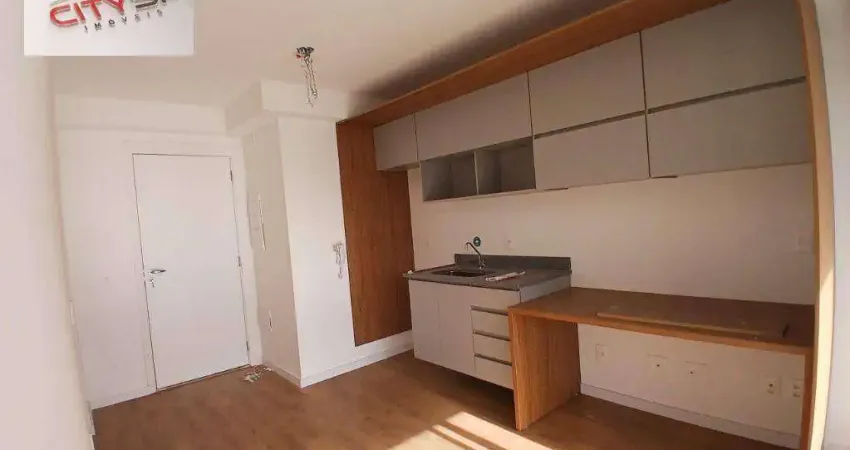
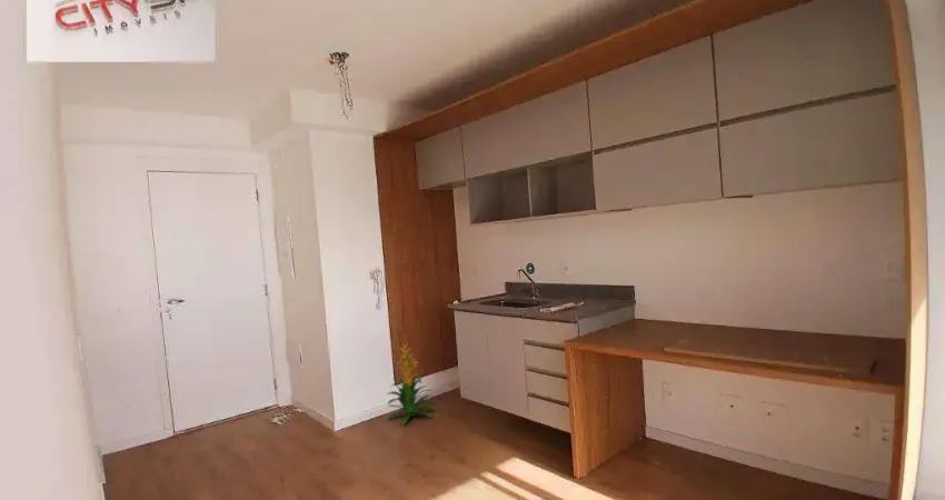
+ indoor plant [386,341,436,426]
